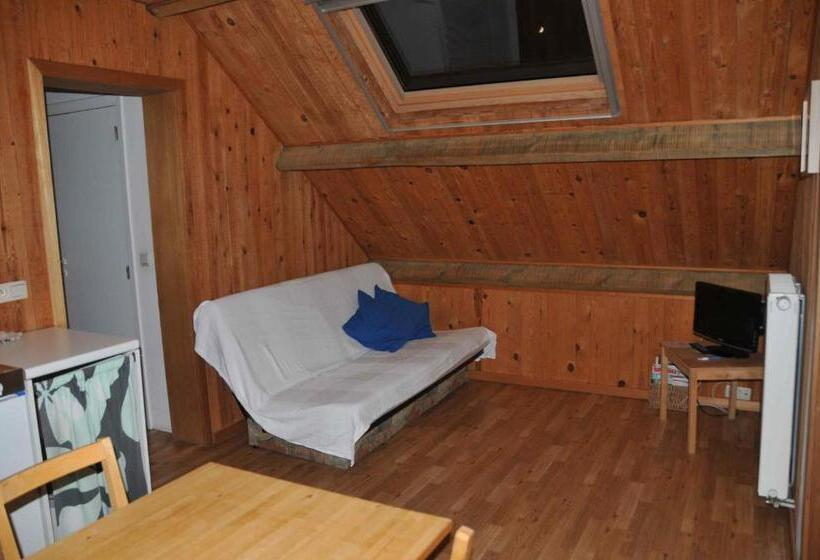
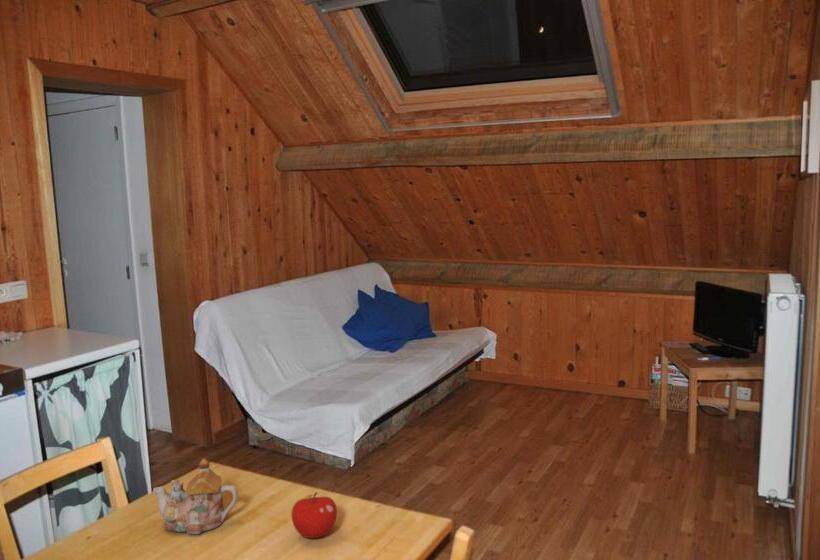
+ fruit [290,491,338,539]
+ teapot [152,457,239,535]
